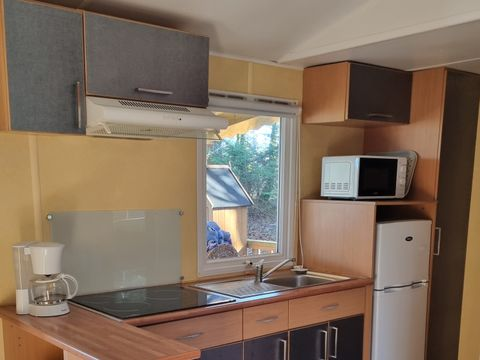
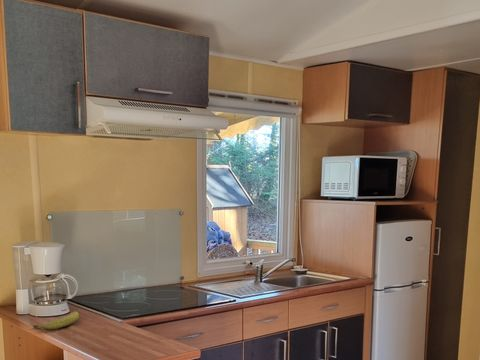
+ fruit [33,311,80,330]
